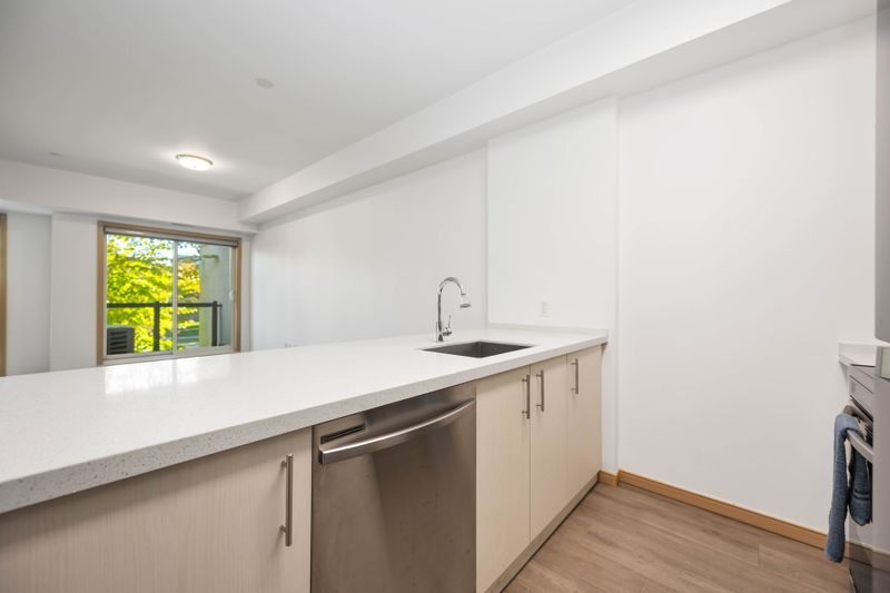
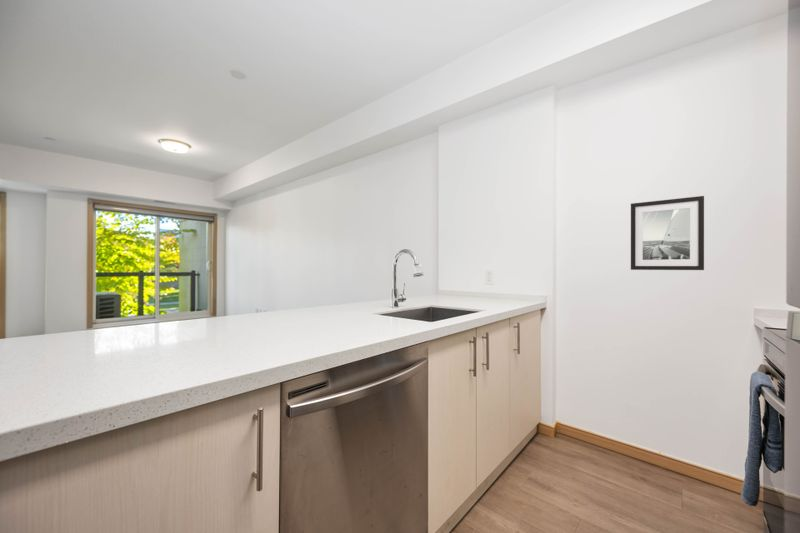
+ wall art [630,195,705,271]
